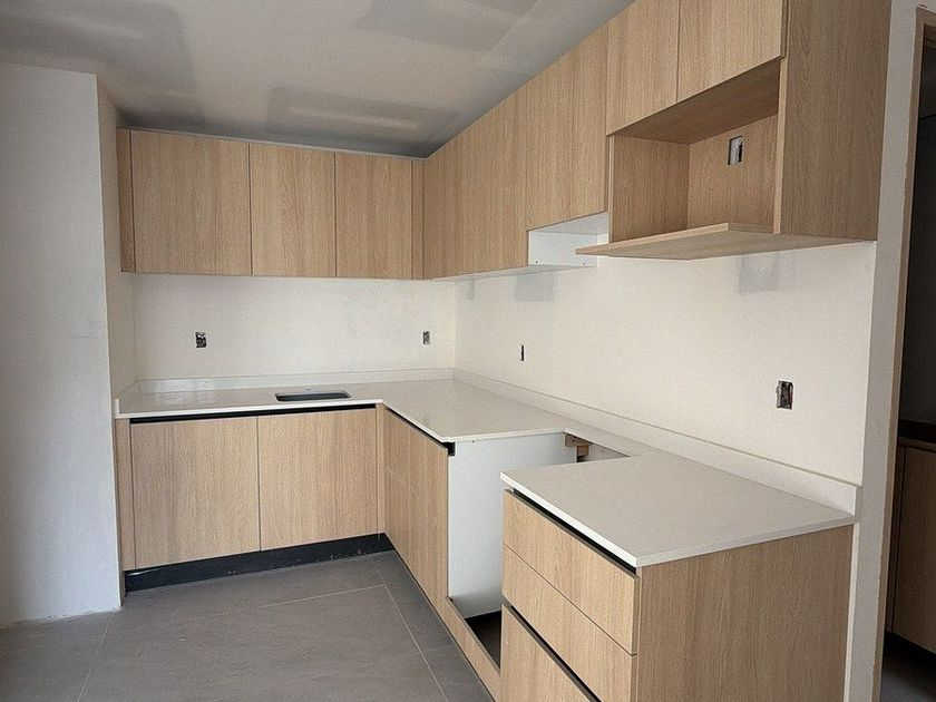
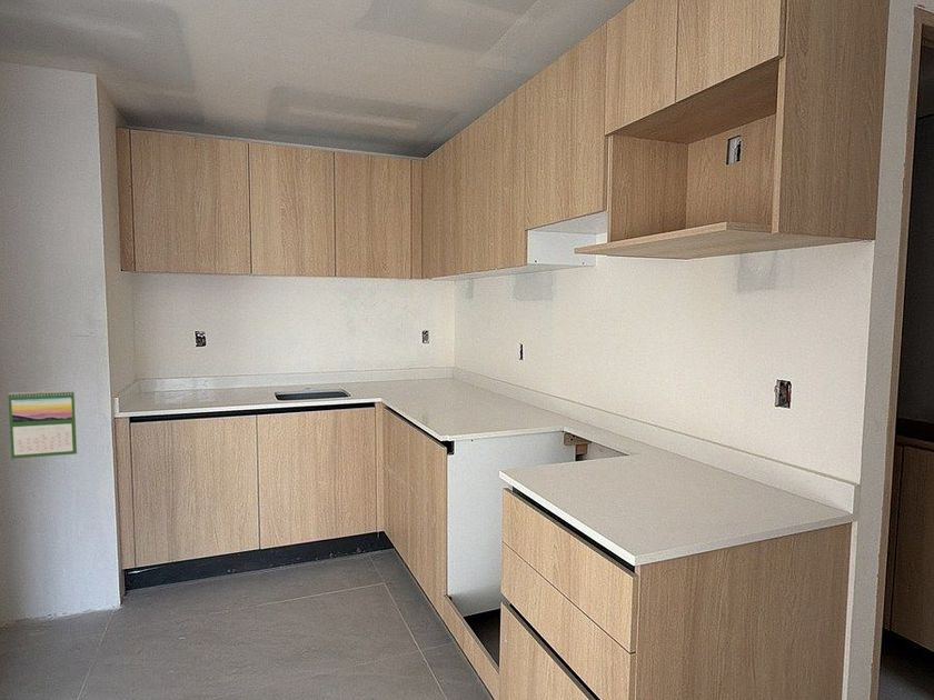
+ calendar [7,389,78,460]
